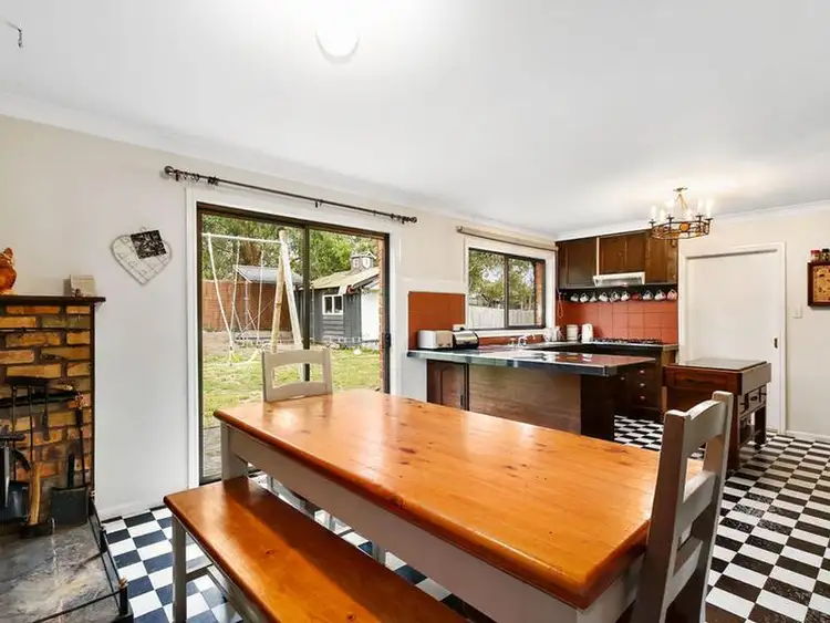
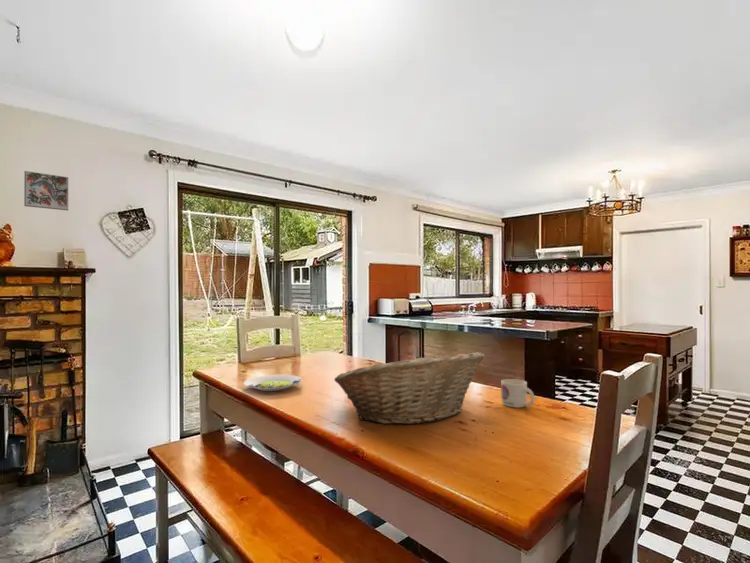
+ fruit basket [333,351,486,425]
+ salad plate [243,374,303,392]
+ mug [500,378,535,409]
+ decorative tile [23,170,69,212]
